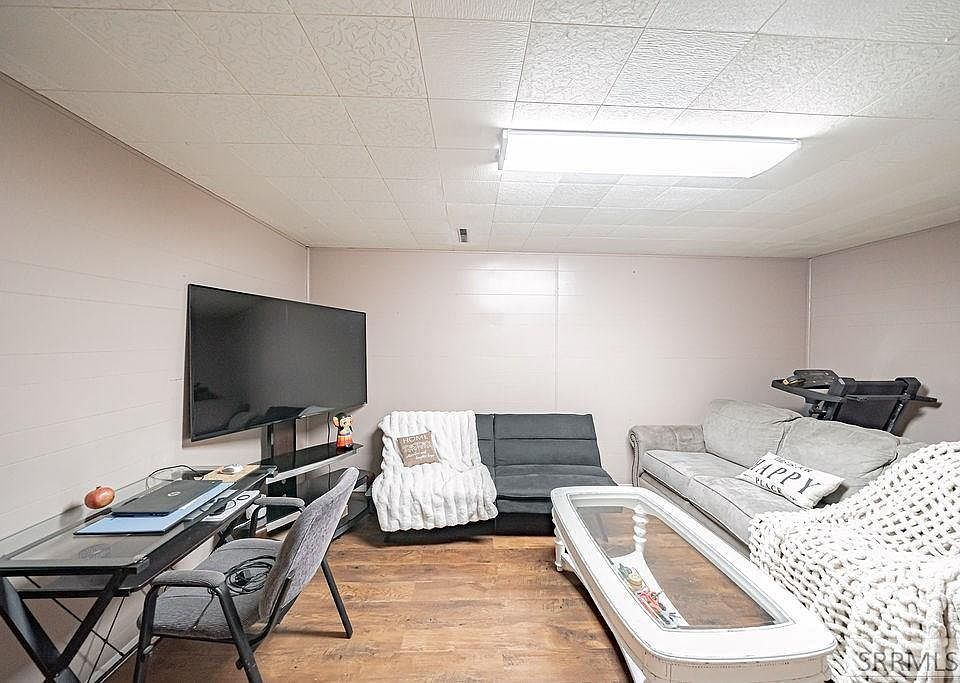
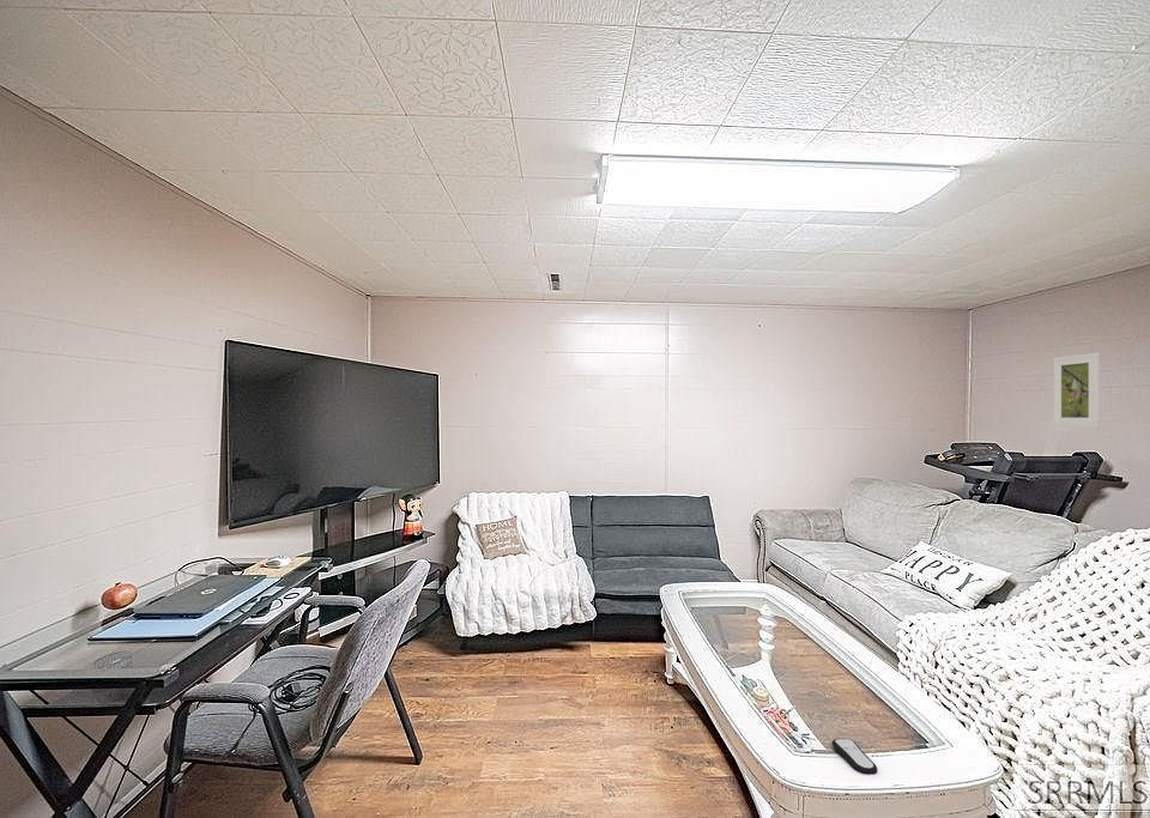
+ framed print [1053,351,1101,428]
+ remote control [830,738,878,775]
